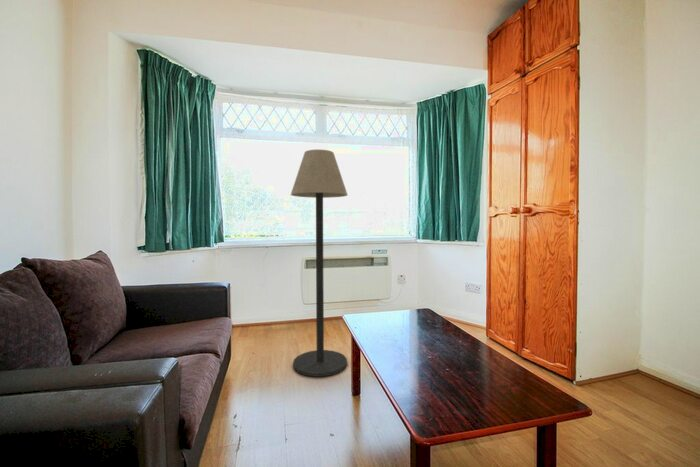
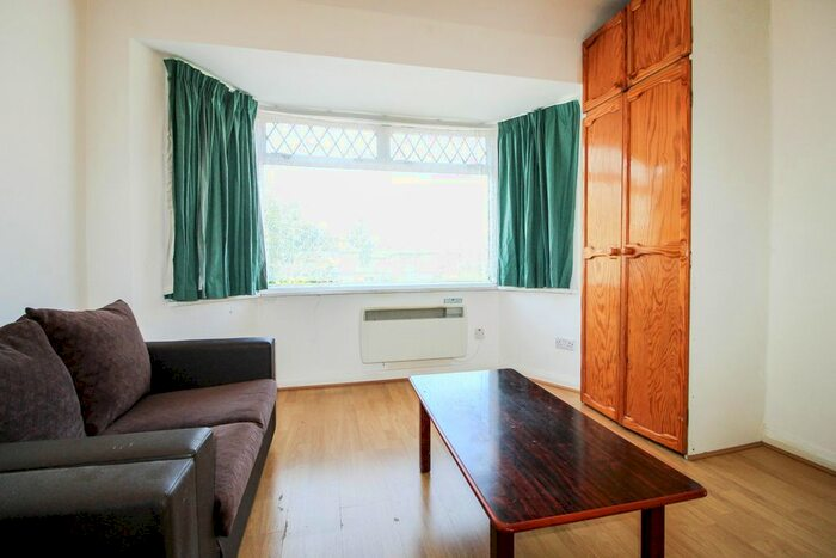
- floor lamp [290,149,348,378]
